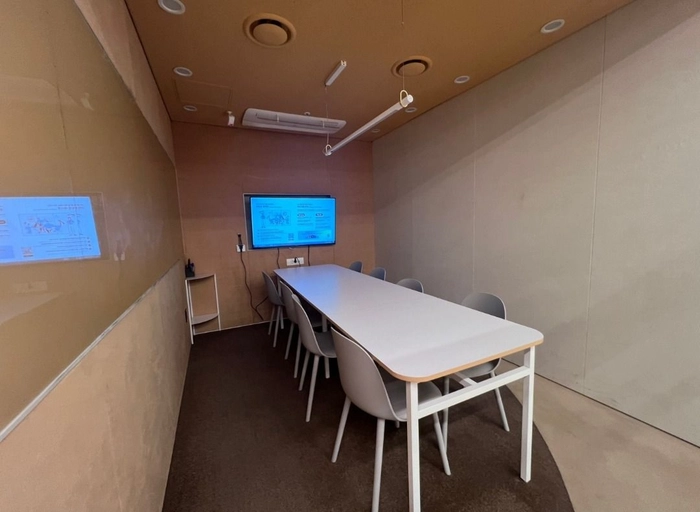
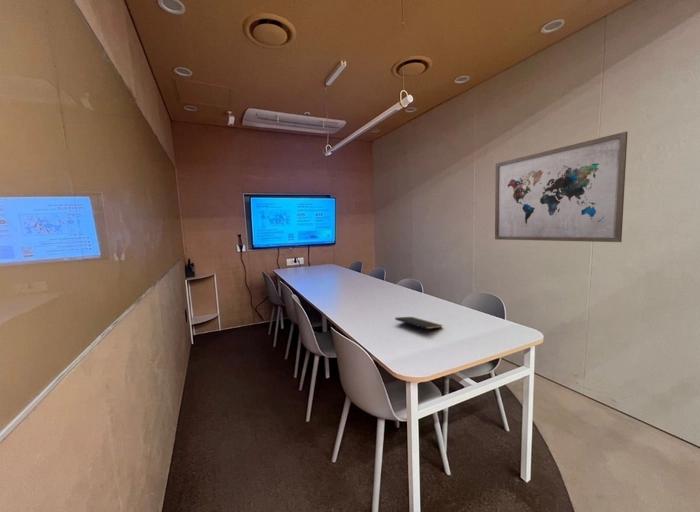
+ wall art [494,131,629,243]
+ notepad [394,316,443,336]
